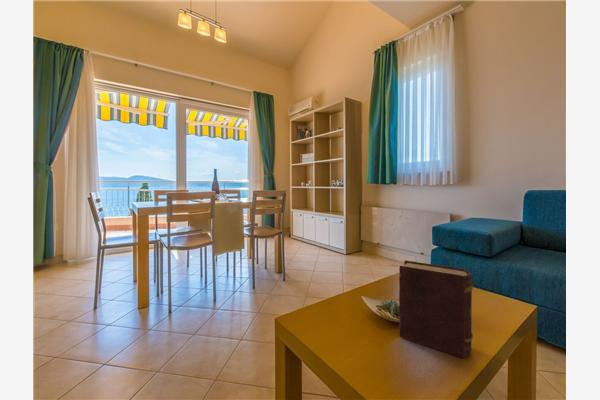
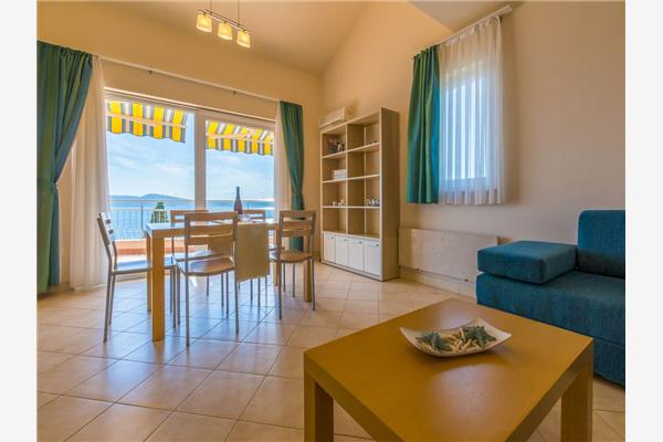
- diary [398,260,474,359]
